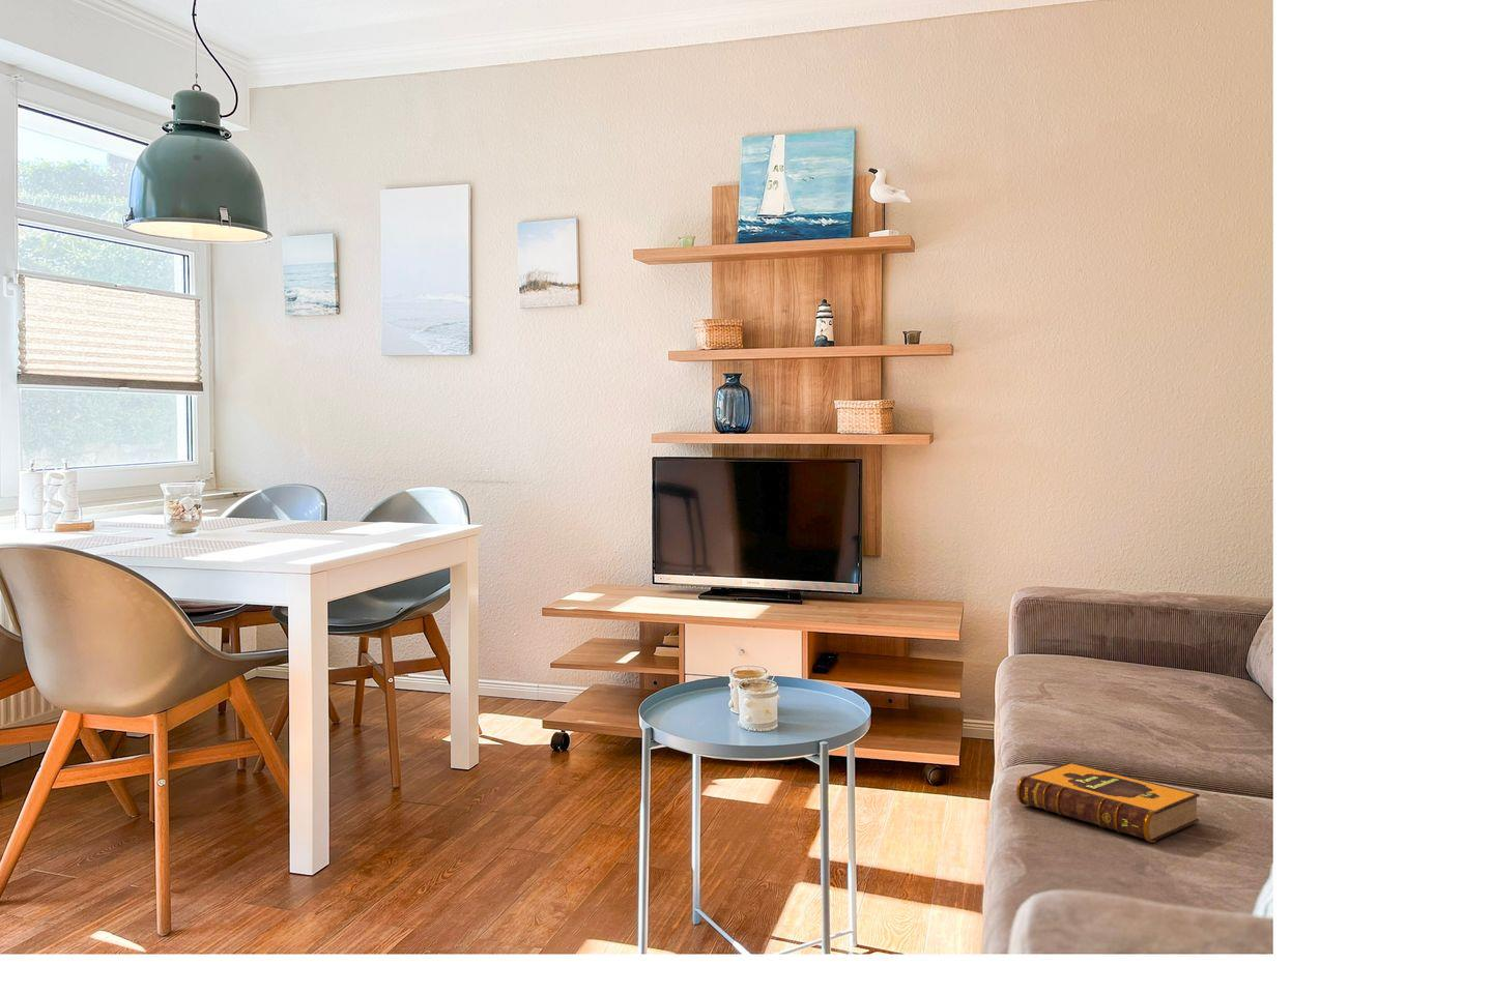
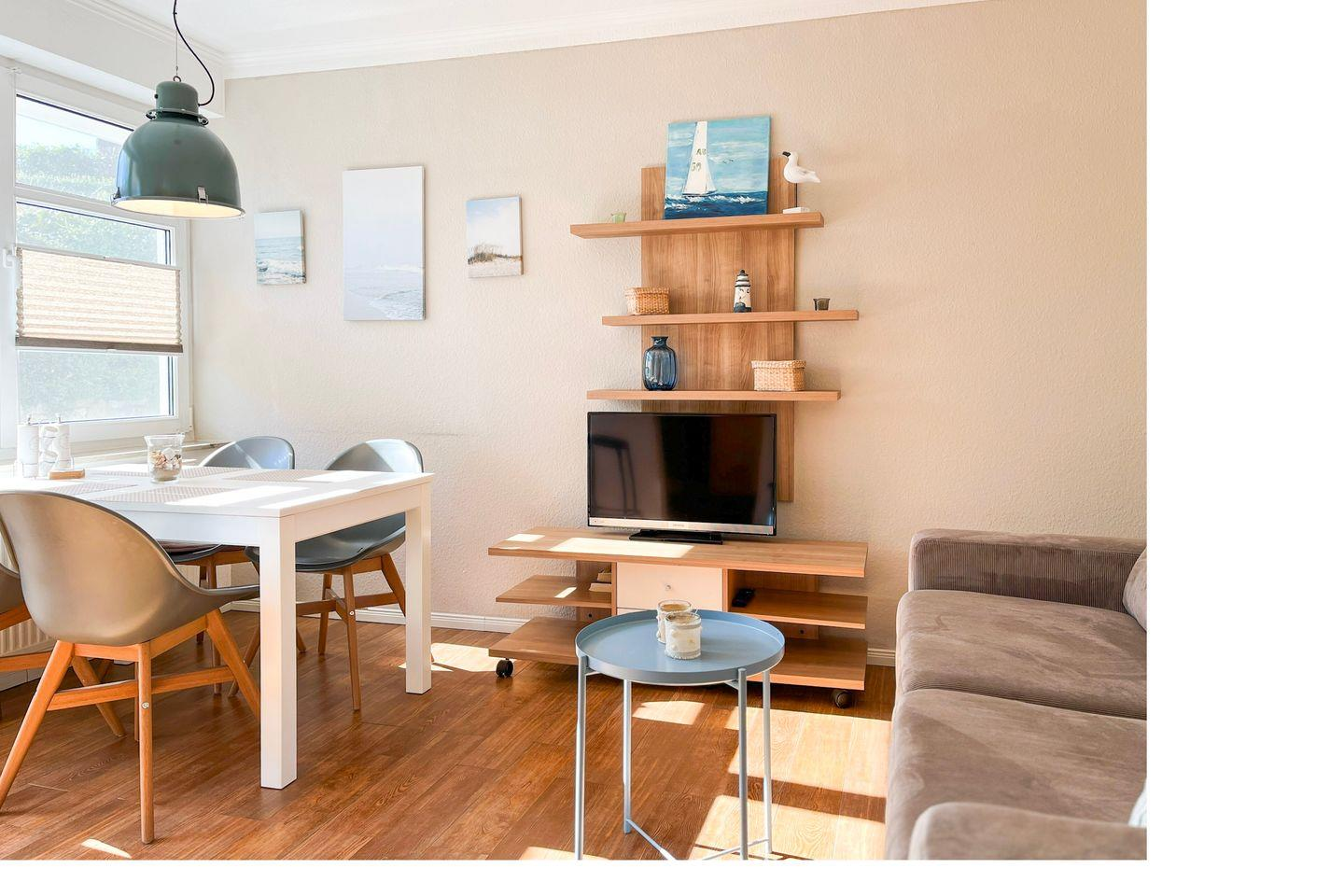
- hardback book [1016,761,1201,844]
